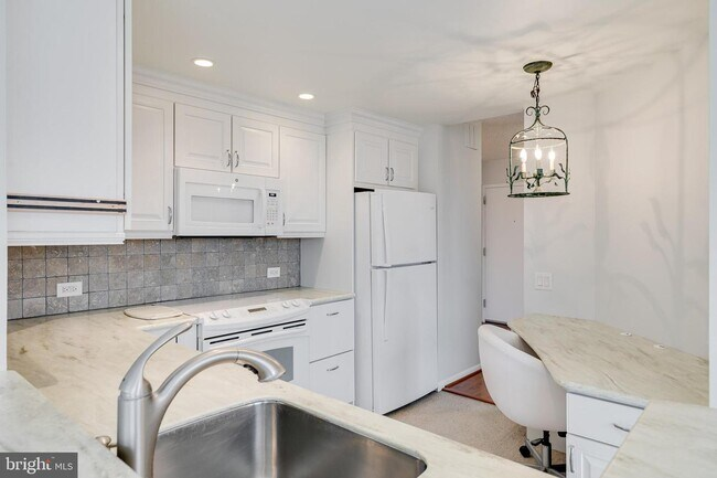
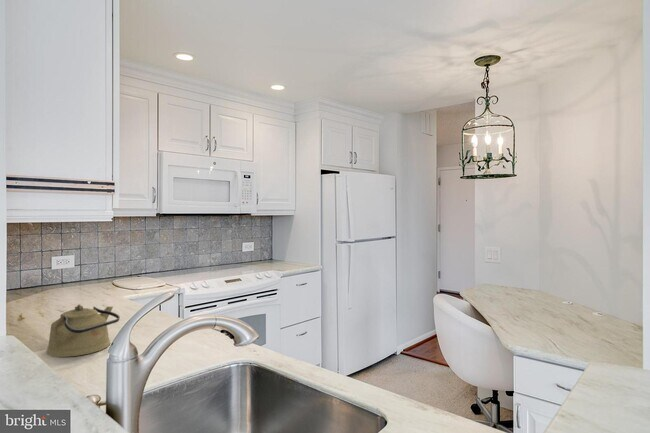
+ kettle [45,303,121,358]
